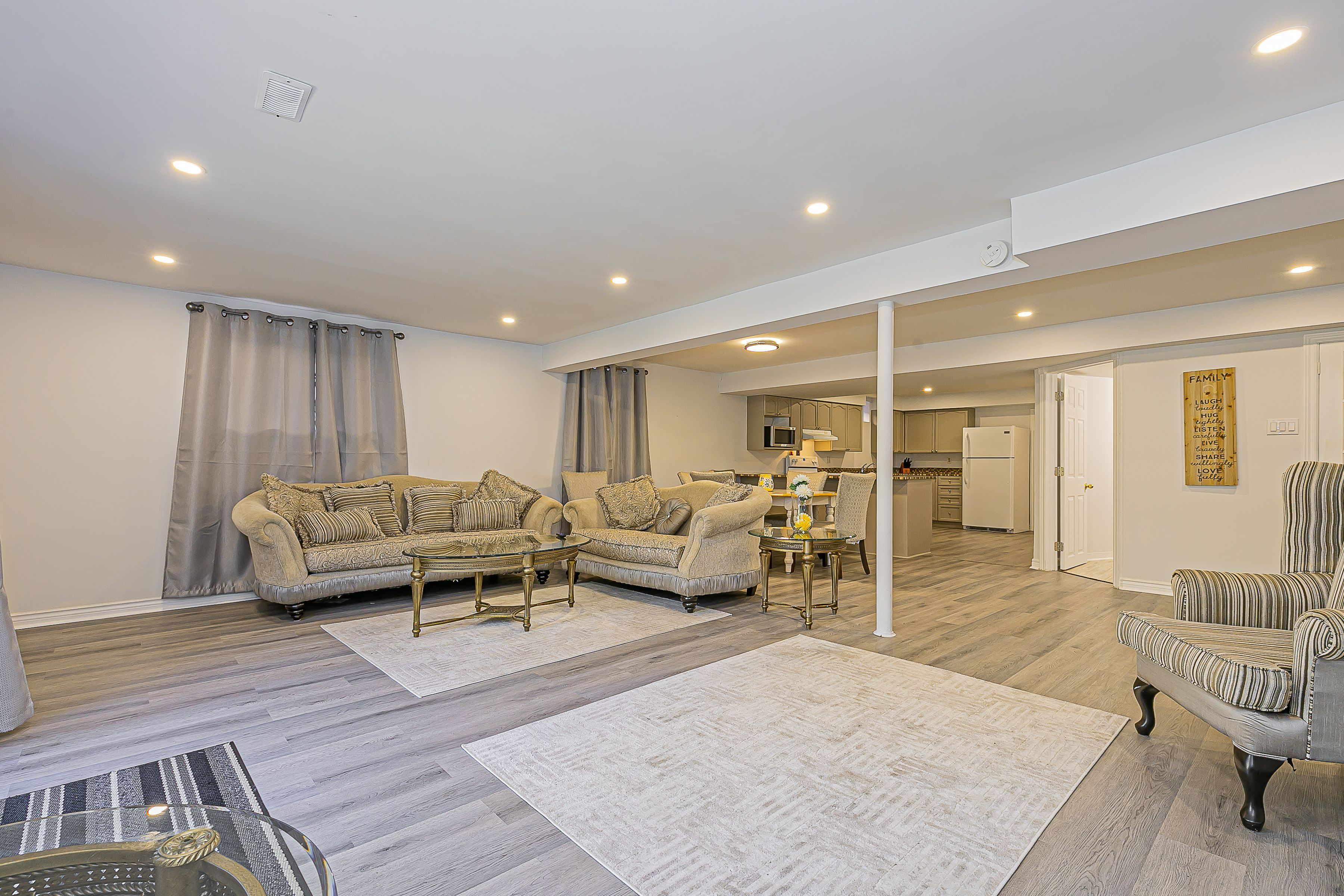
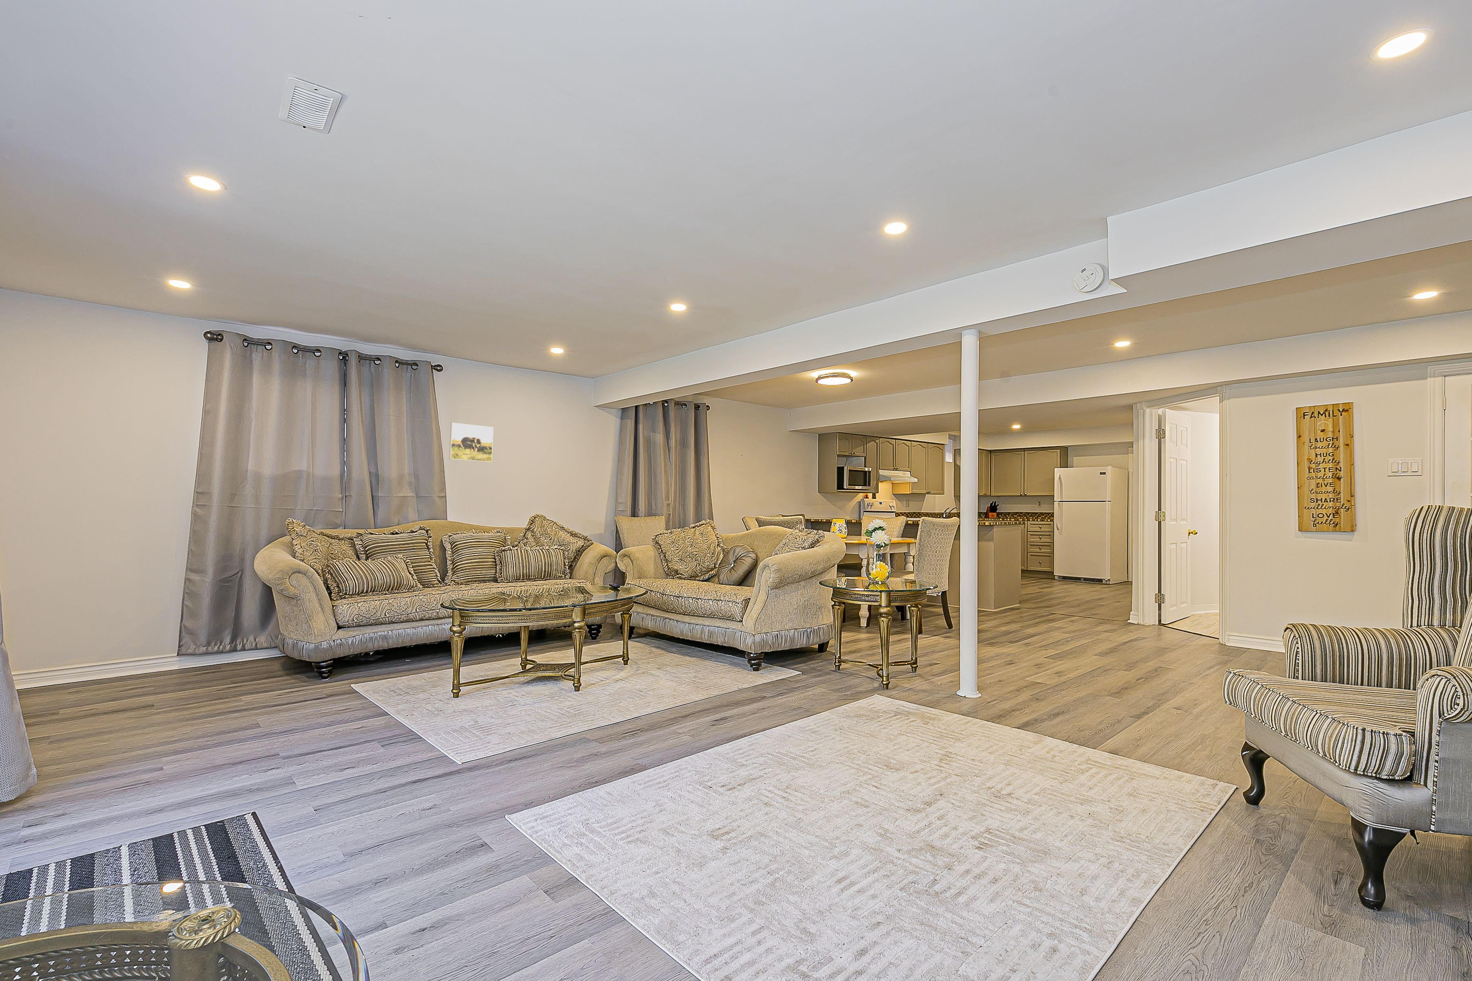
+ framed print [449,423,494,463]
